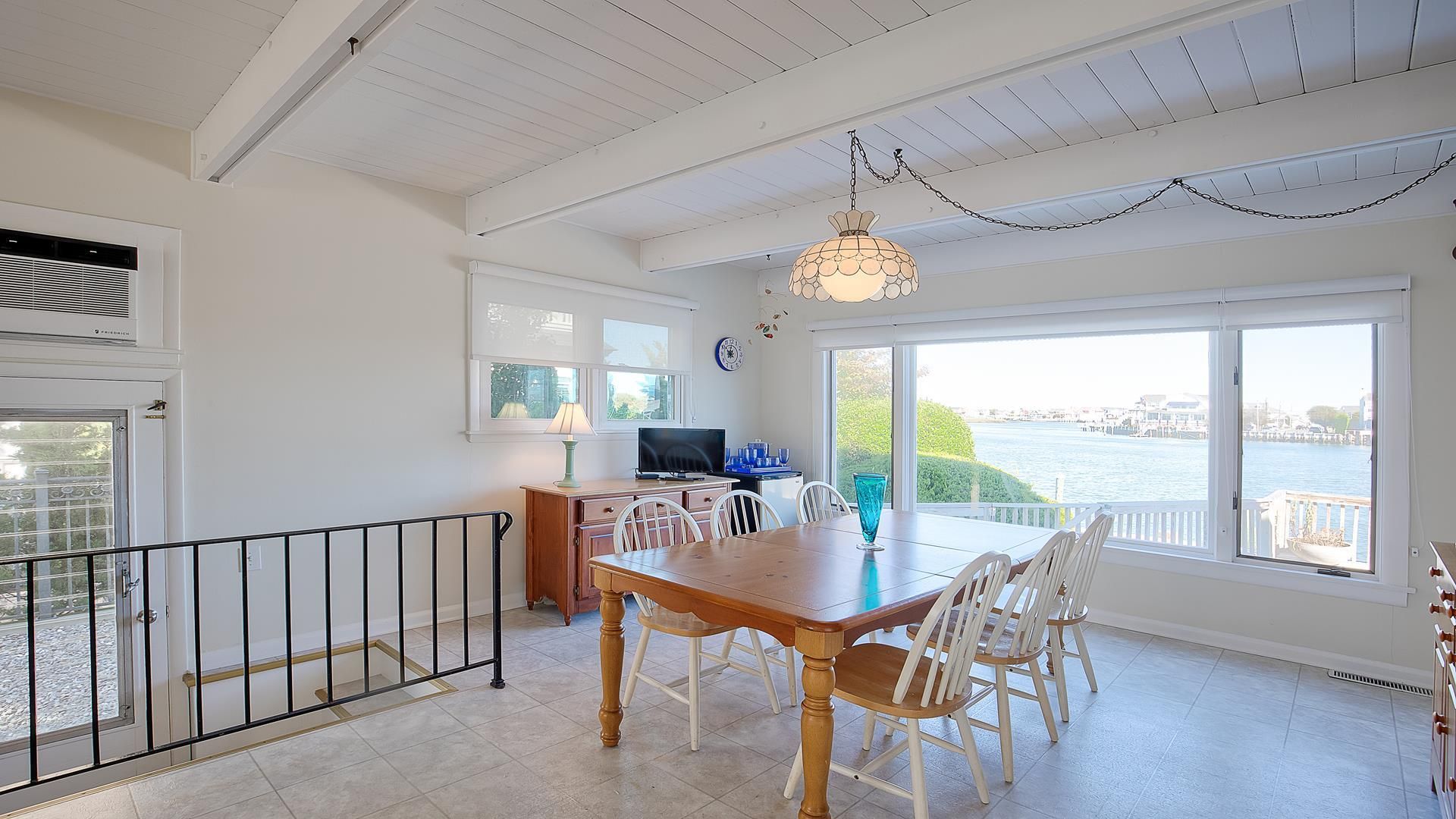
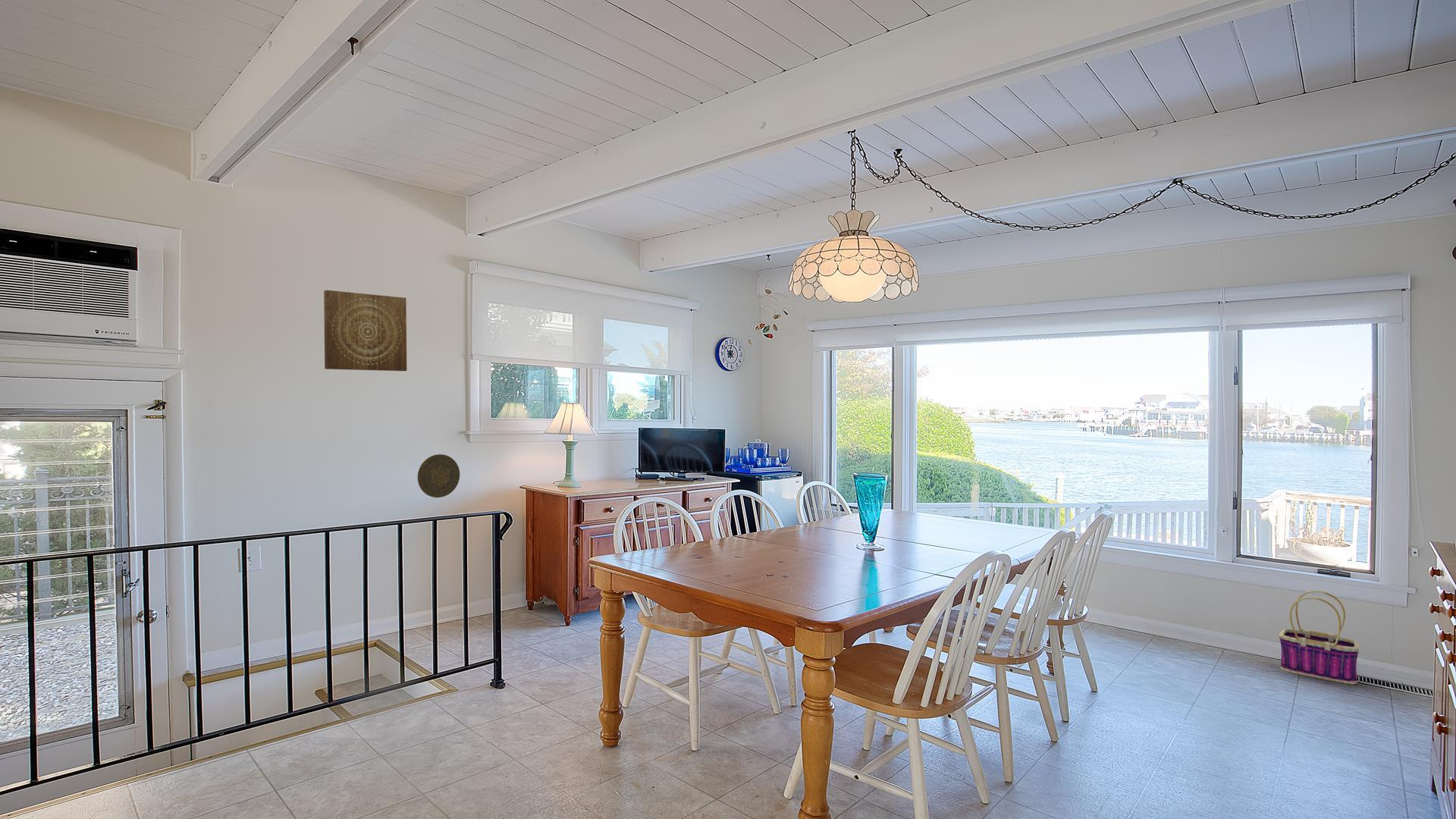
+ basket [1279,590,1360,686]
+ wall art [323,290,407,372]
+ decorative plate [417,453,460,498]
